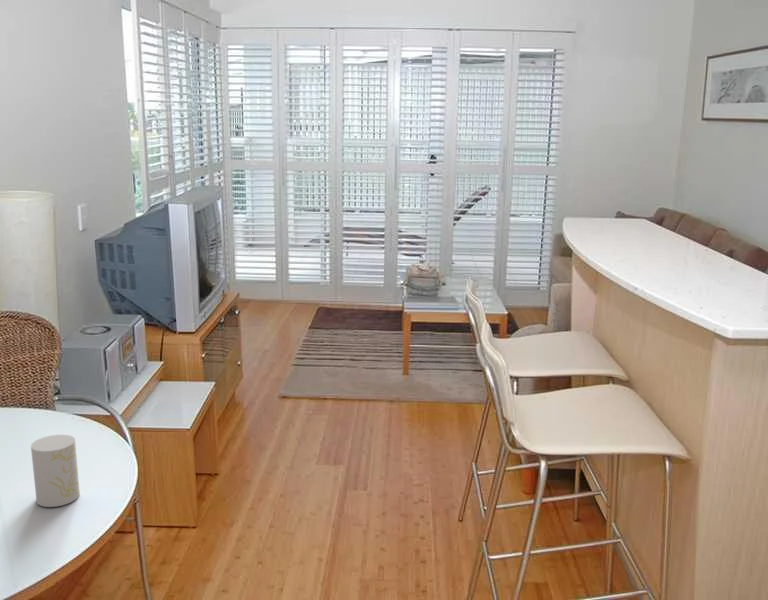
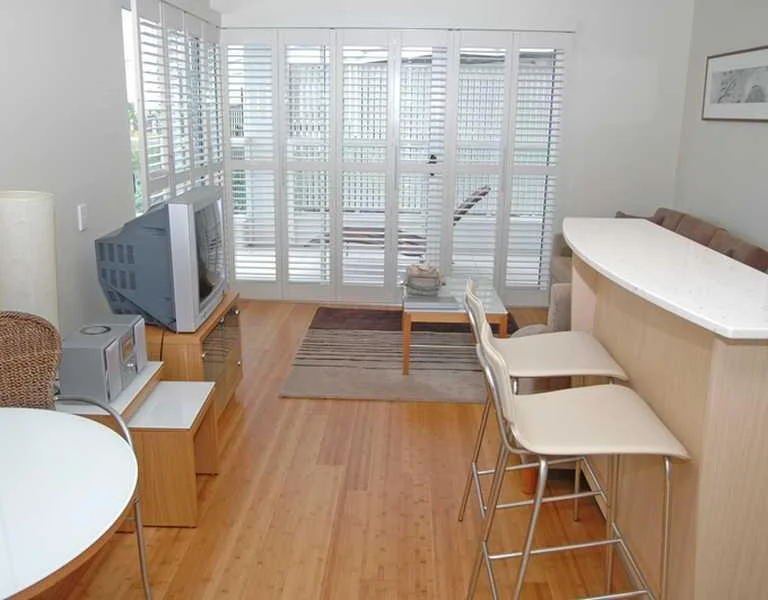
- cup [30,434,81,508]
